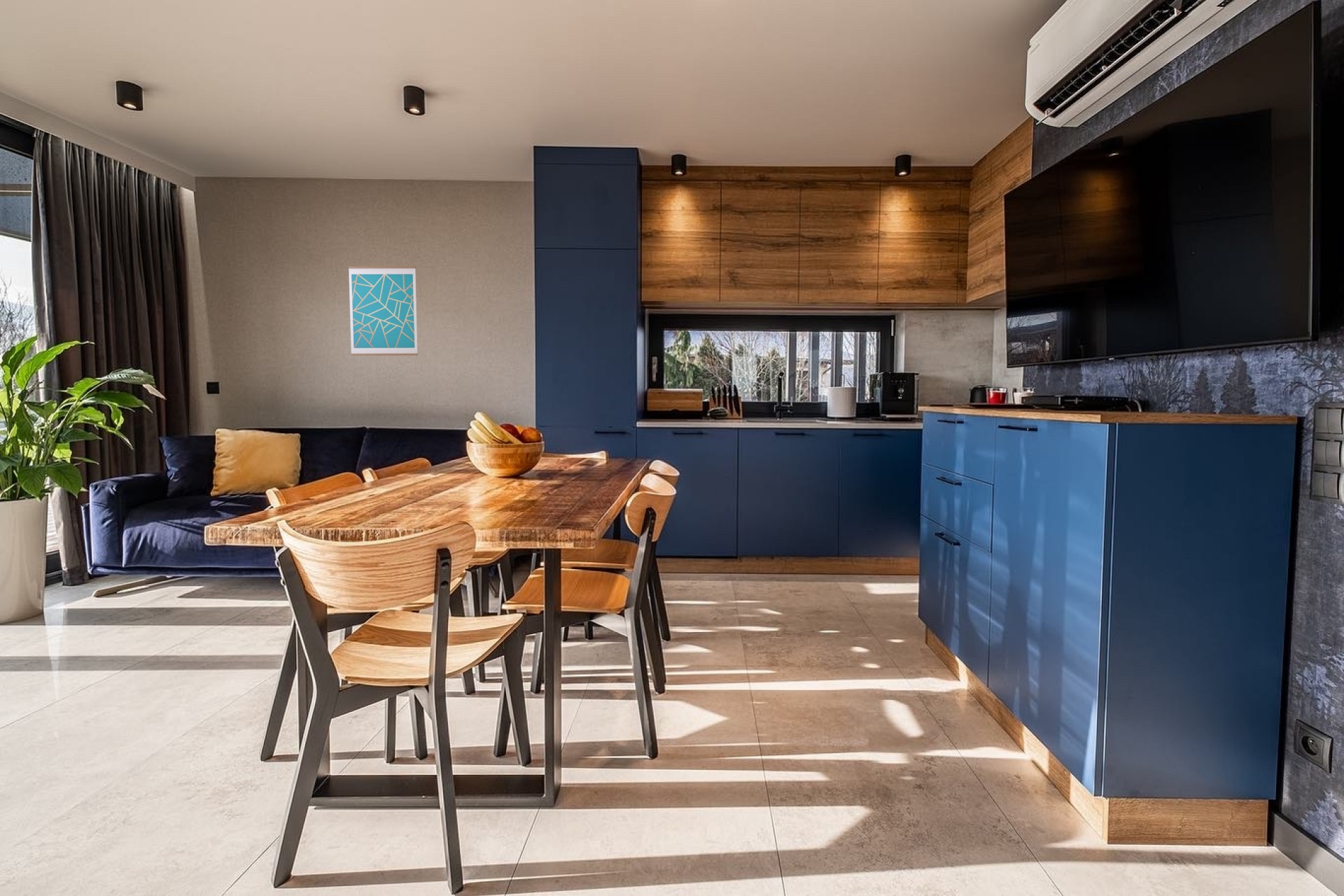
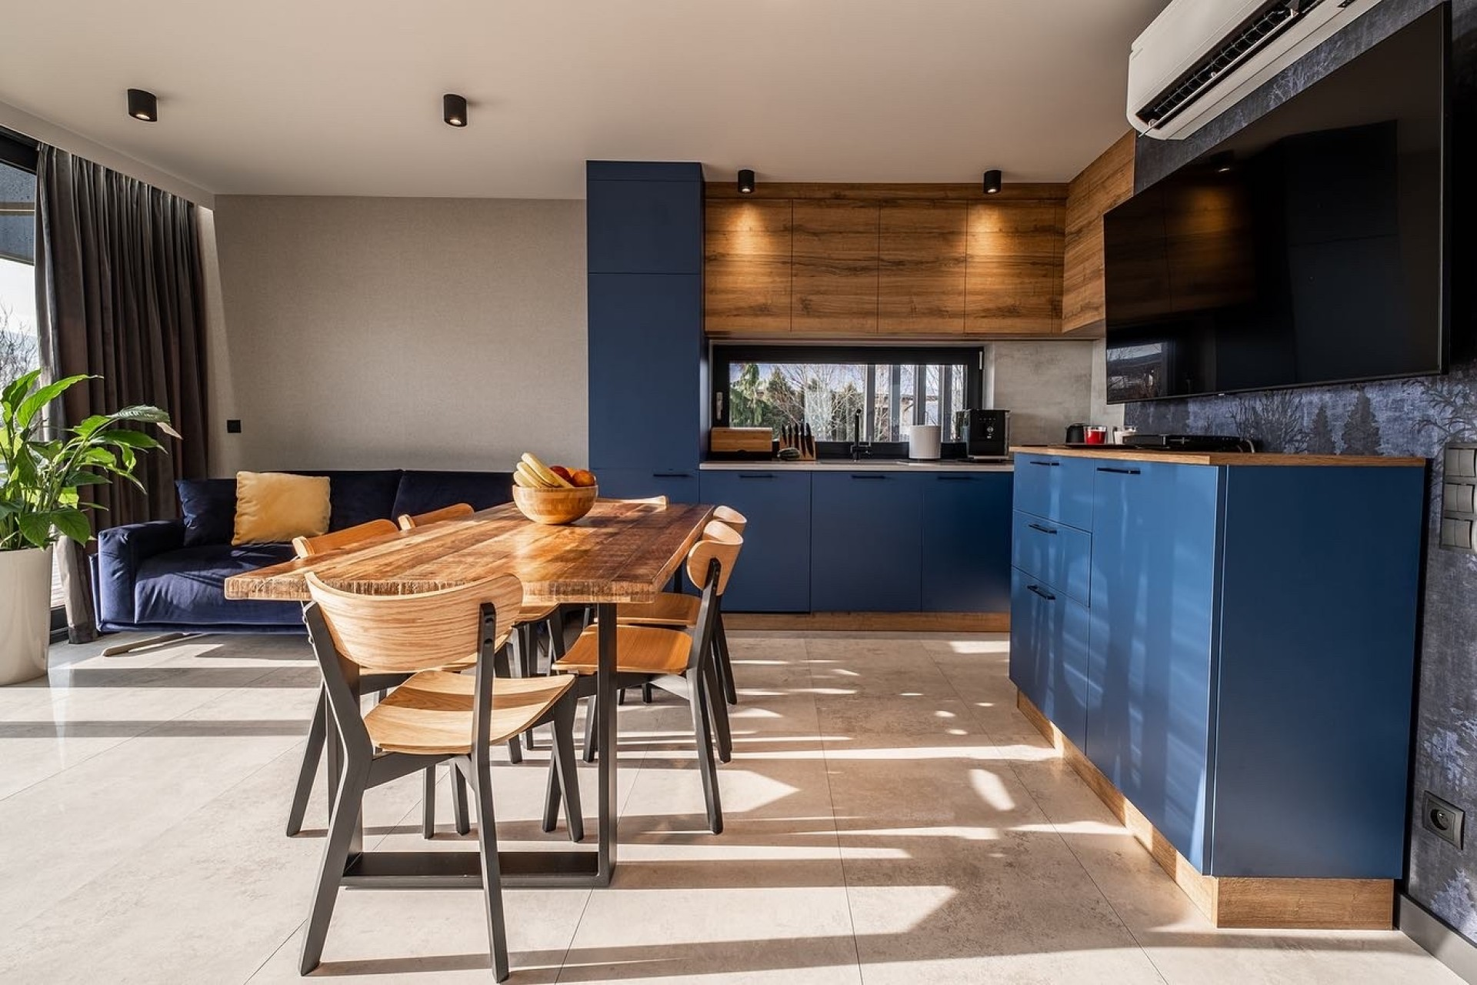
- wall art [348,265,419,356]
